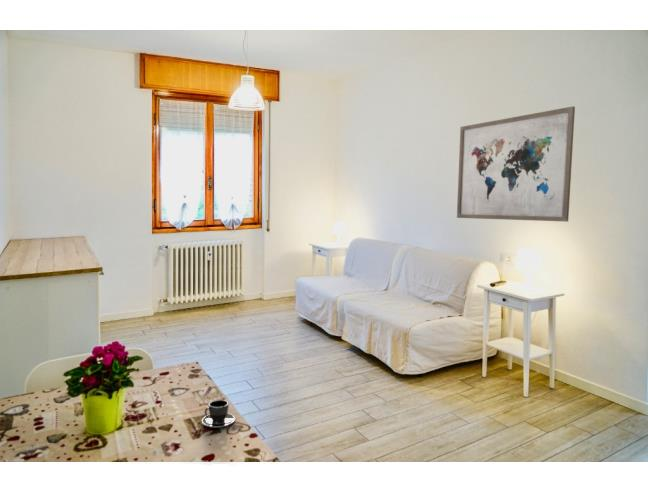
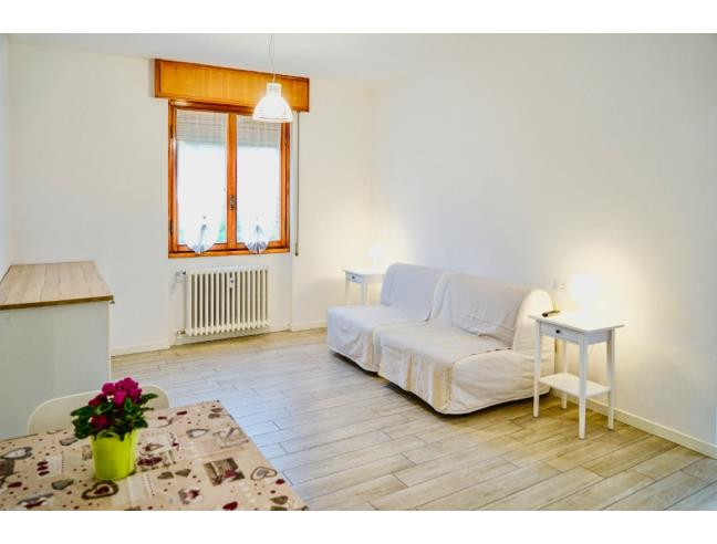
- teacup [201,399,236,429]
- wall art [456,105,576,223]
